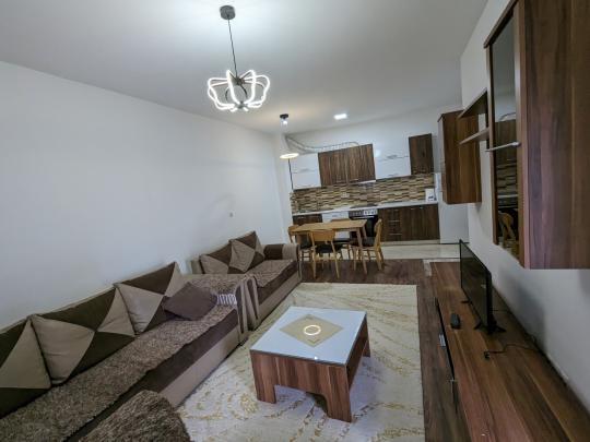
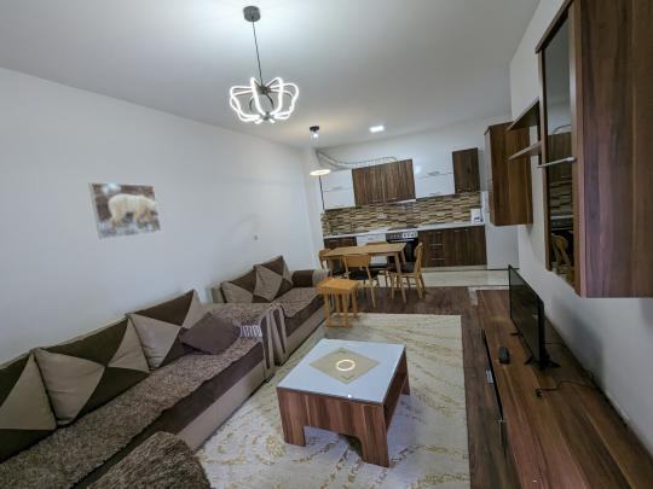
+ side table [316,275,362,328]
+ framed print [87,181,162,240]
